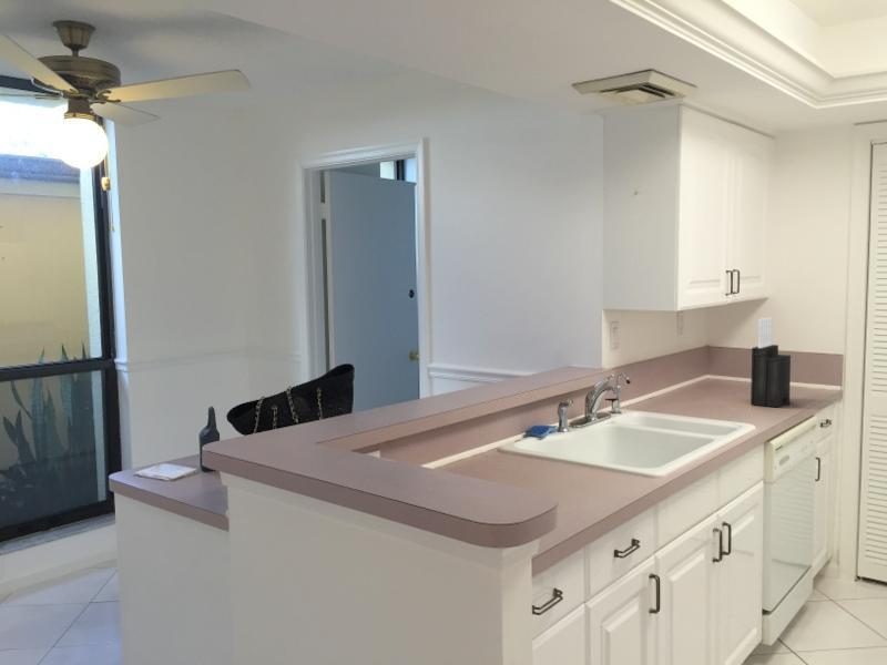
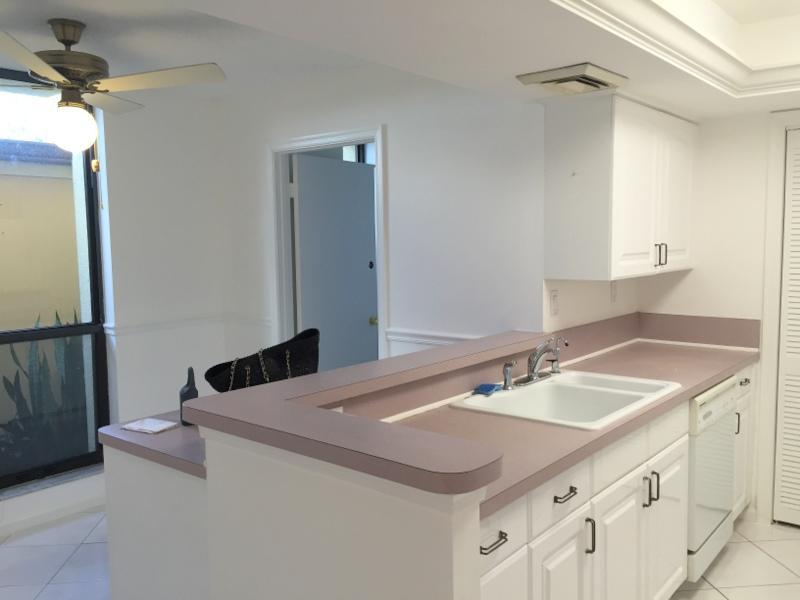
- knife block [750,316,792,408]
